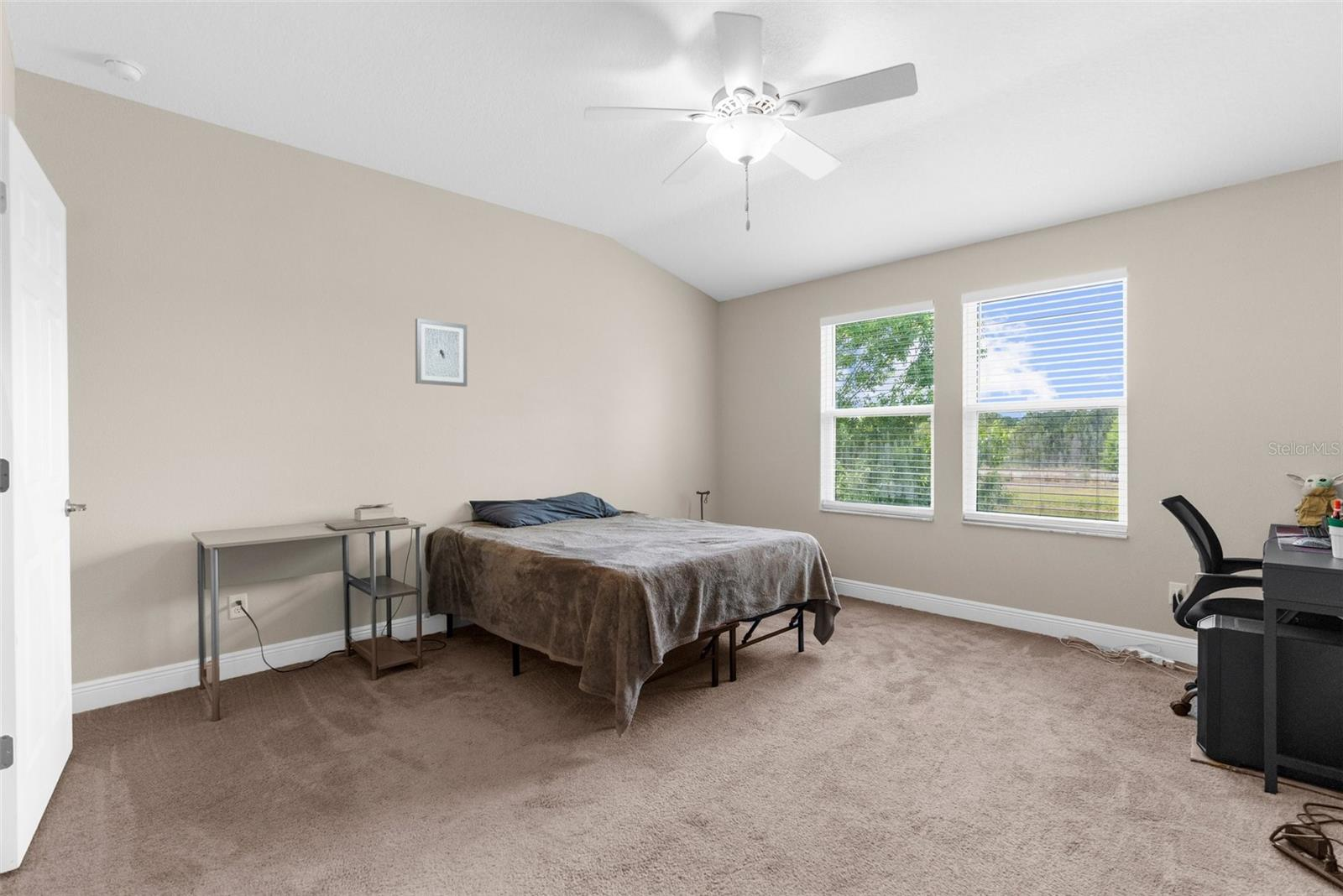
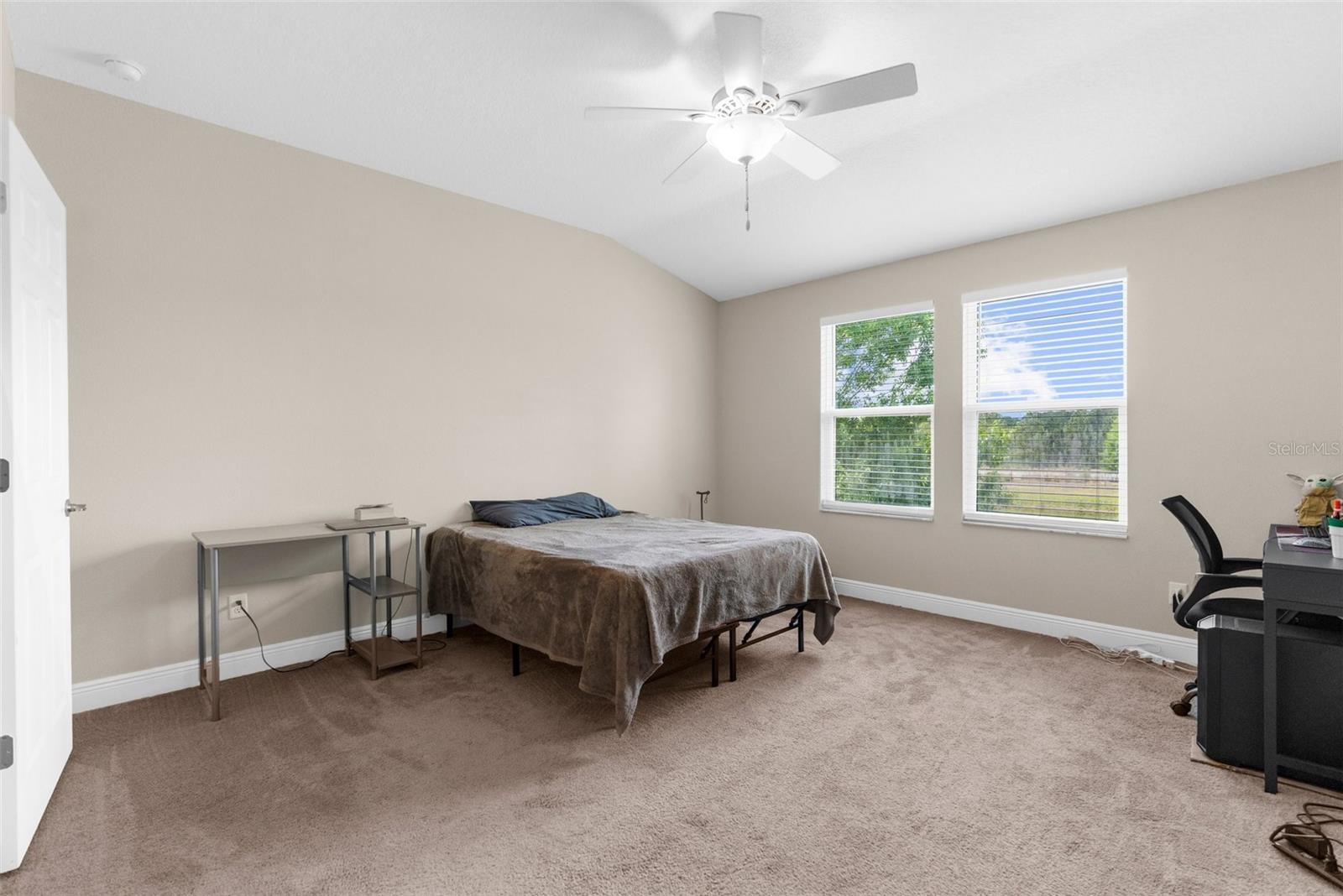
- wall art [415,318,468,388]
